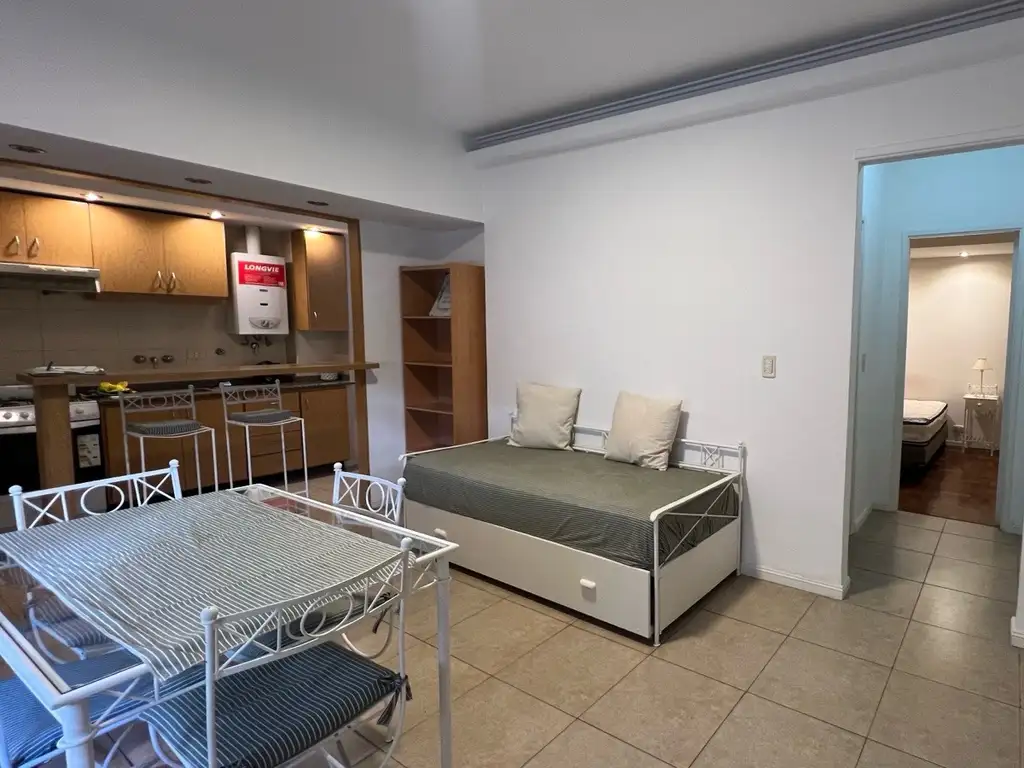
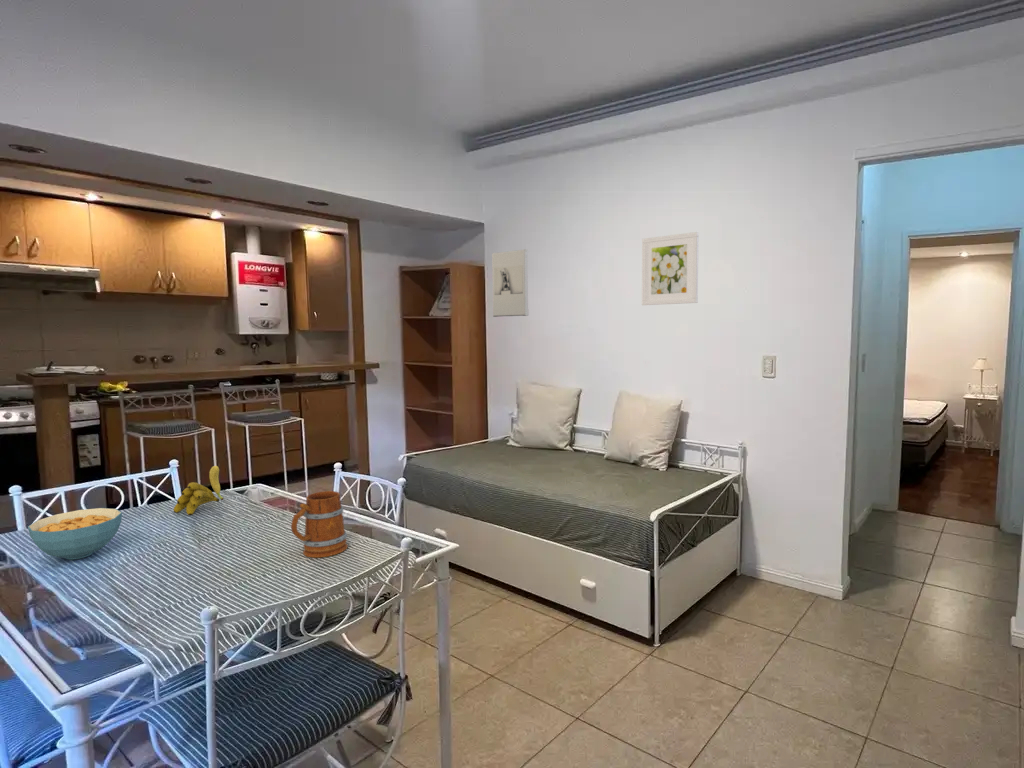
+ mug [290,490,349,558]
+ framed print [641,231,700,306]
+ wall sculpture [491,248,530,318]
+ cereal bowl [27,507,123,561]
+ banana [173,465,224,516]
